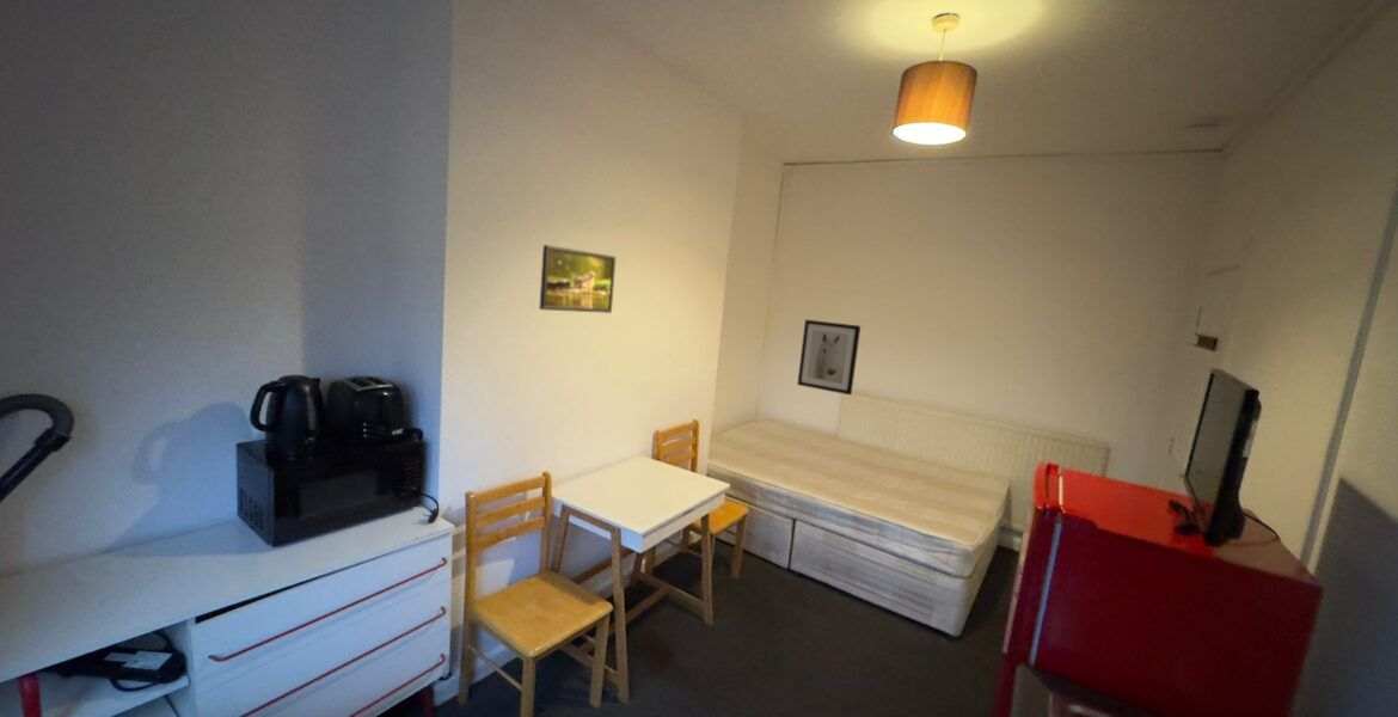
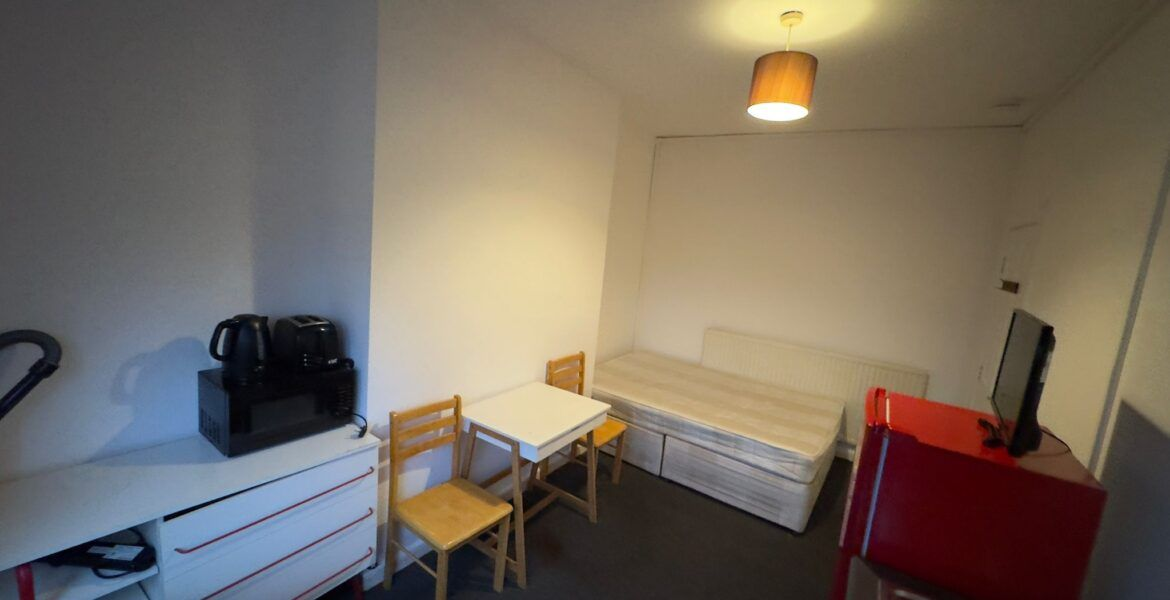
- wall art [796,319,862,397]
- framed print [538,244,617,314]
